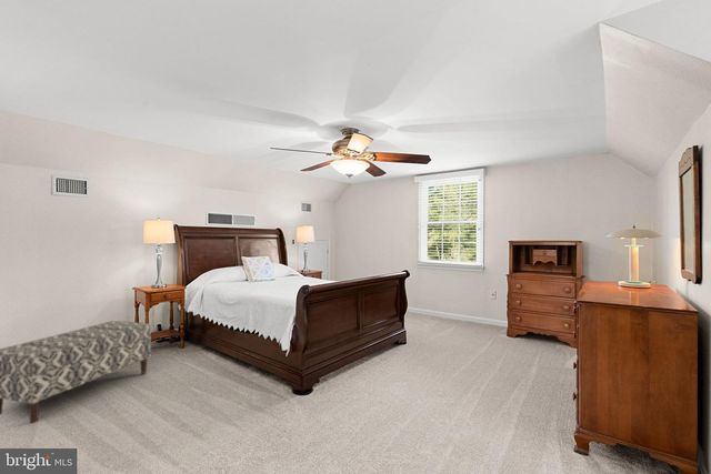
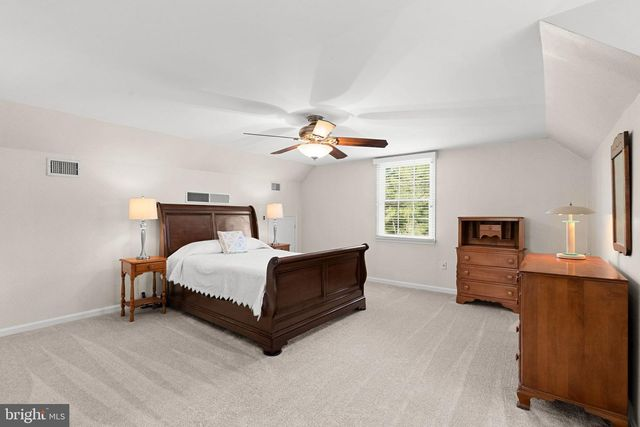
- bench [0,320,152,424]
